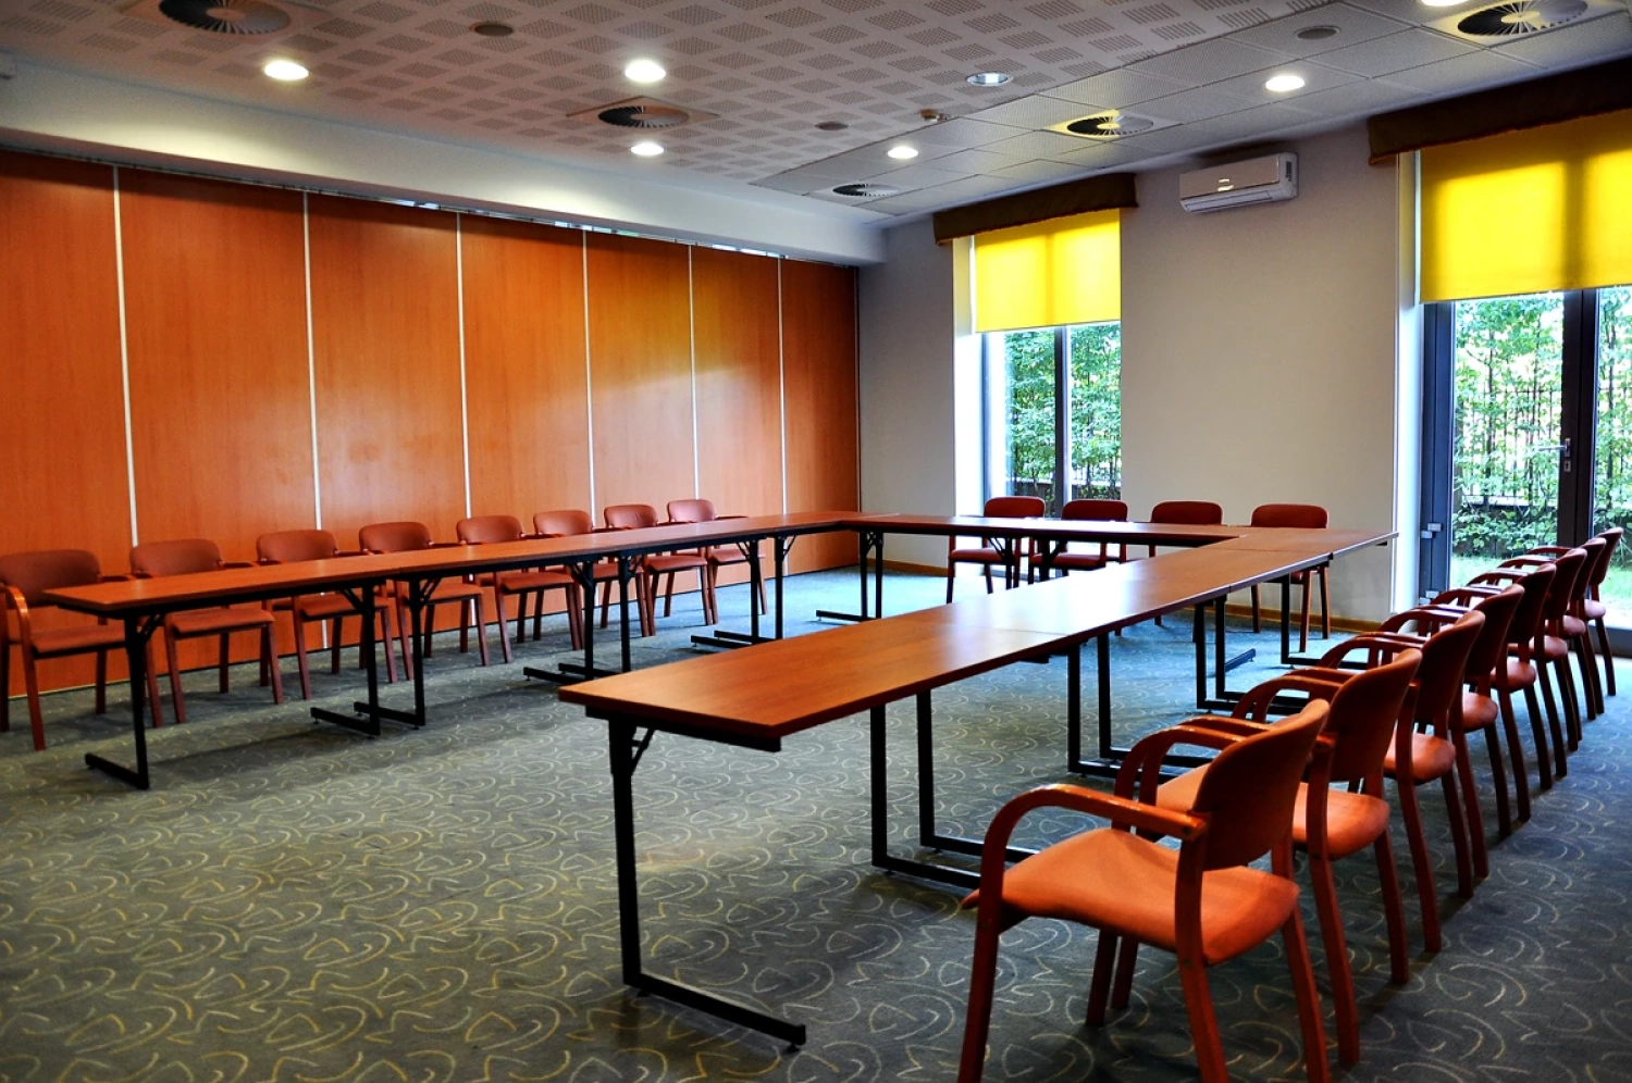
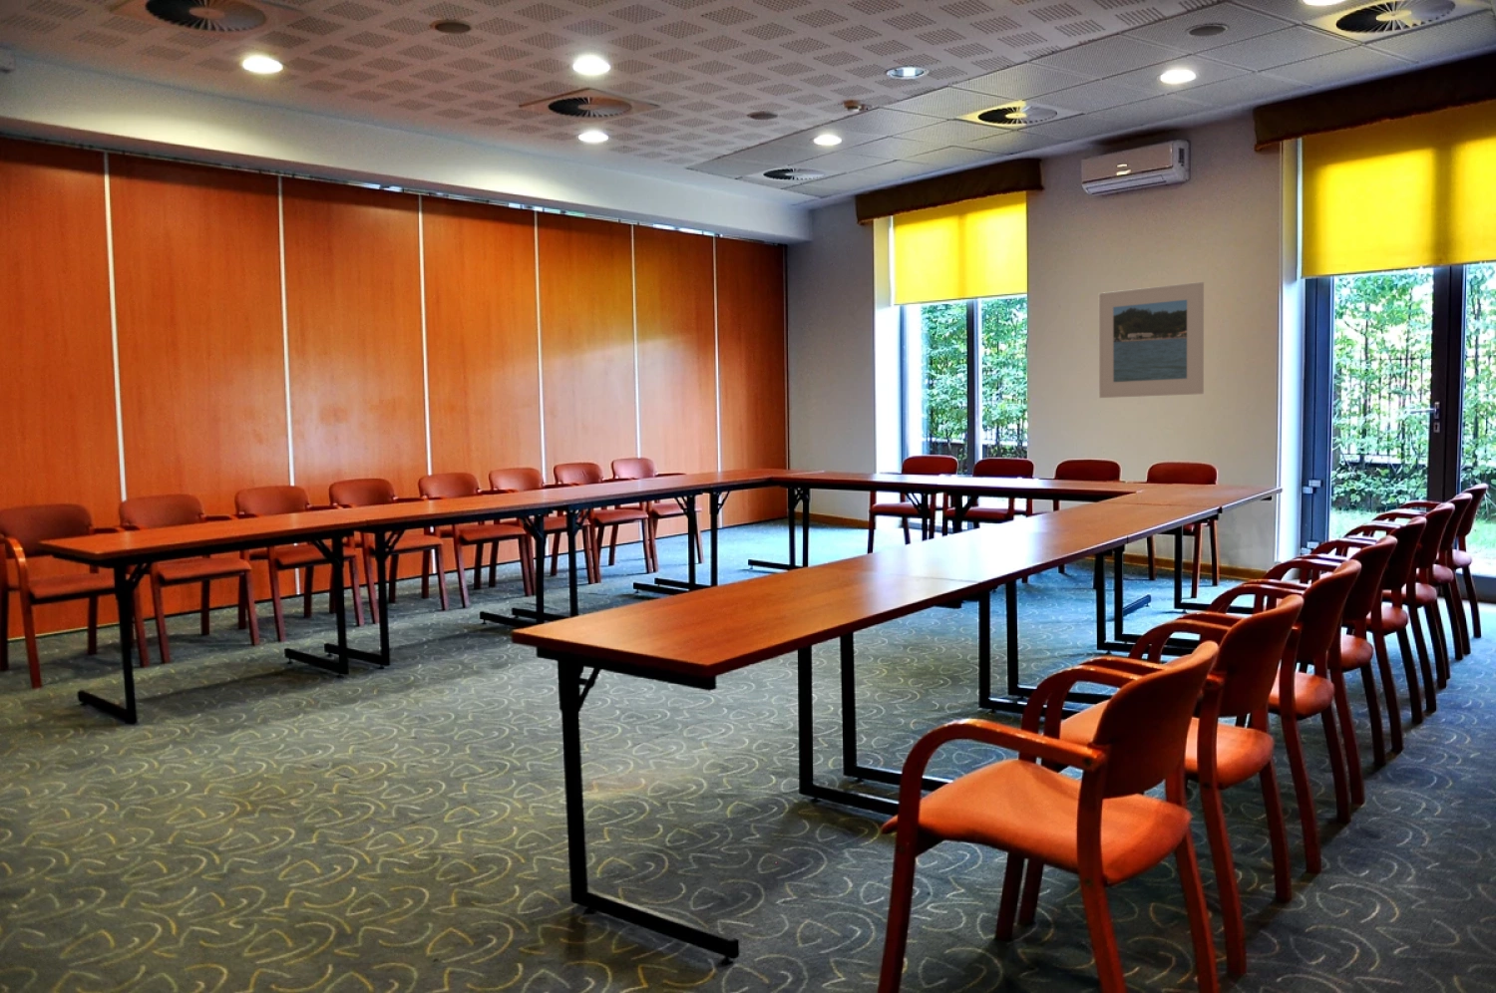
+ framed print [1098,281,1205,399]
